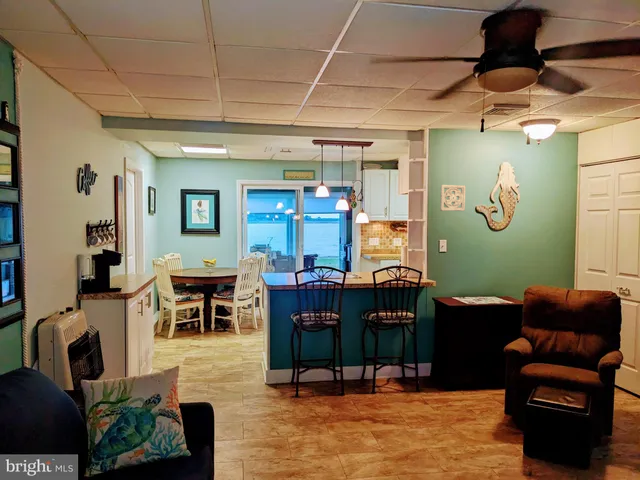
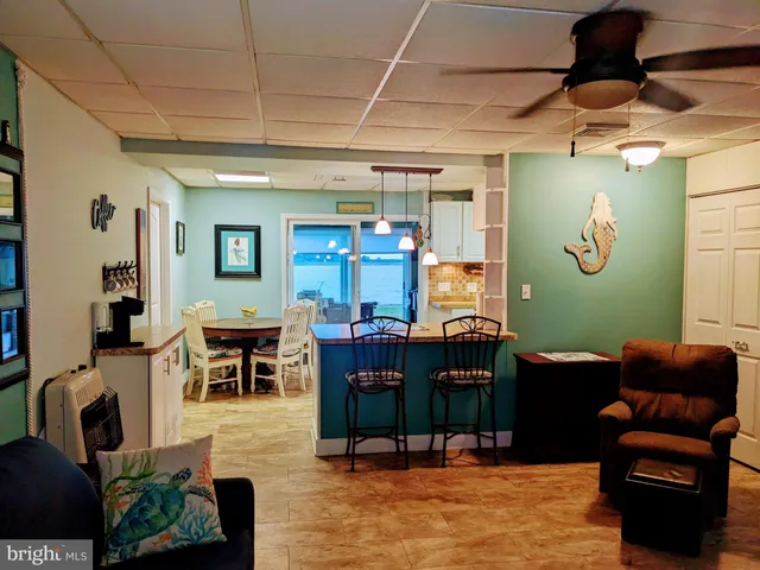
- wall ornament [439,184,466,212]
